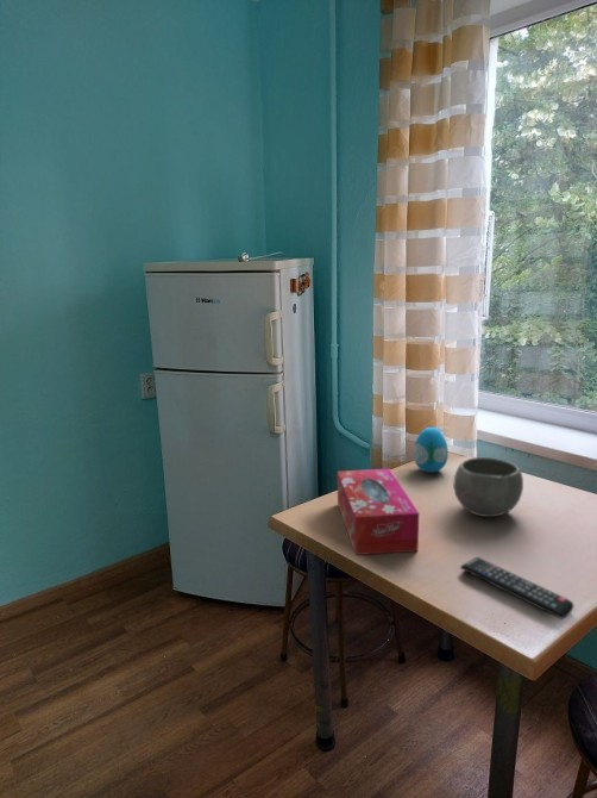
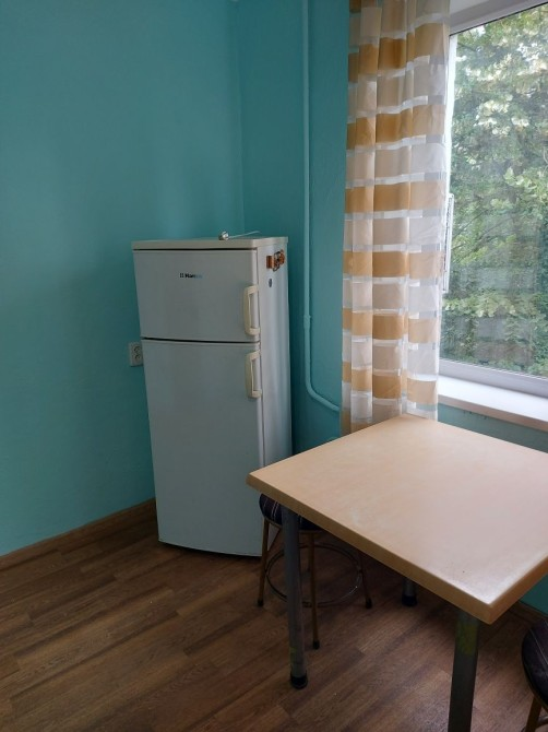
- decorative egg [413,426,450,474]
- tissue box [337,468,420,556]
- ceramic bowl [452,456,524,518]
- remote control [459,556,576,621]
